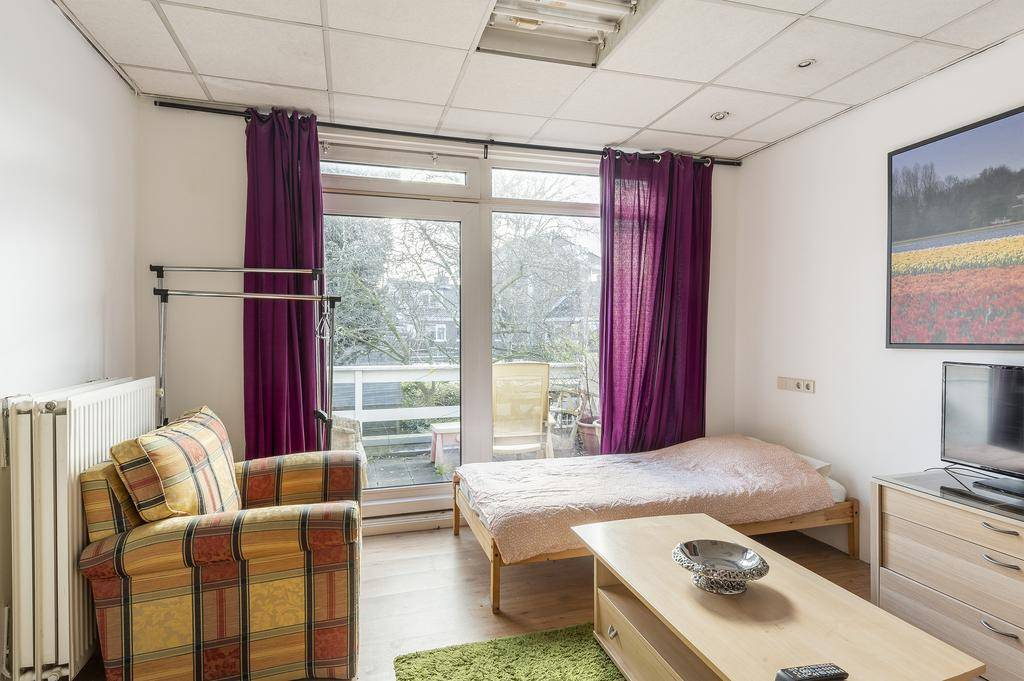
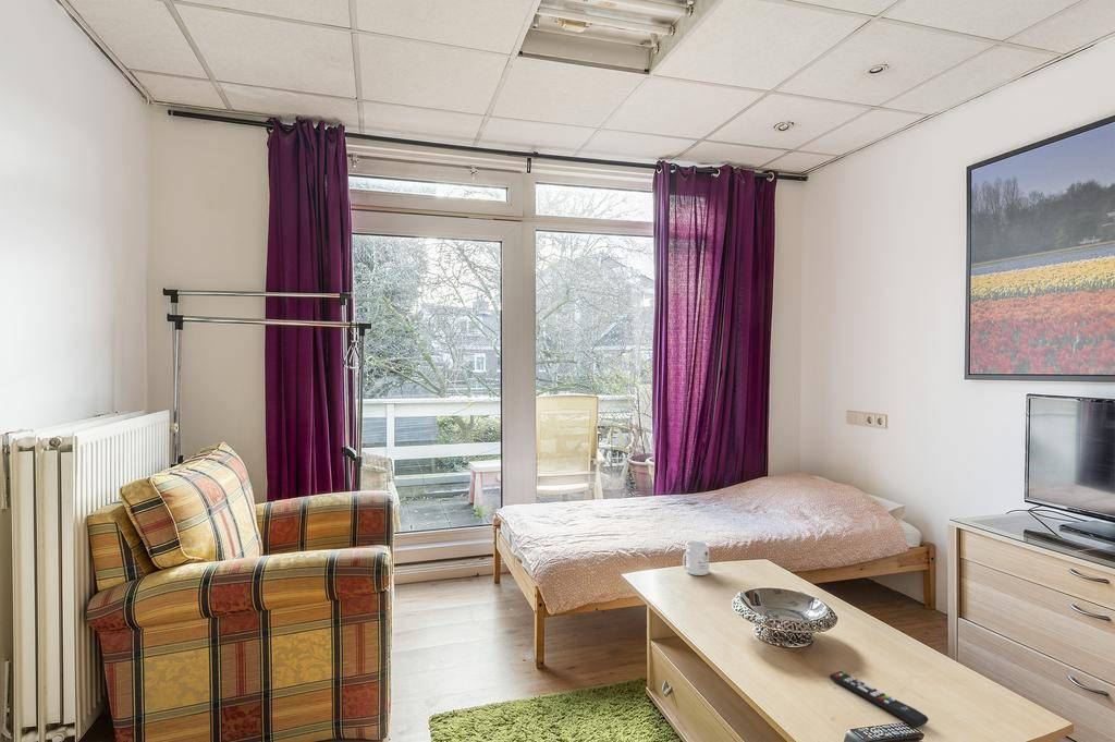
+ remote control [829,670,930,729]
+ mug [682,540,710,576]
